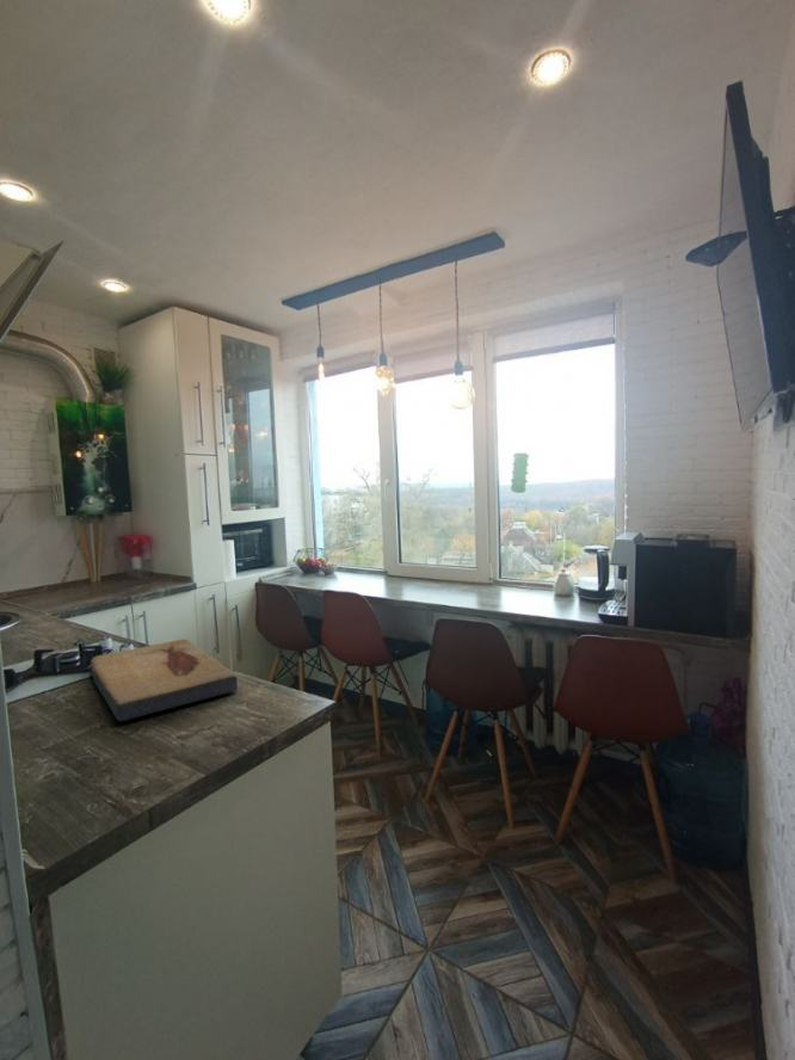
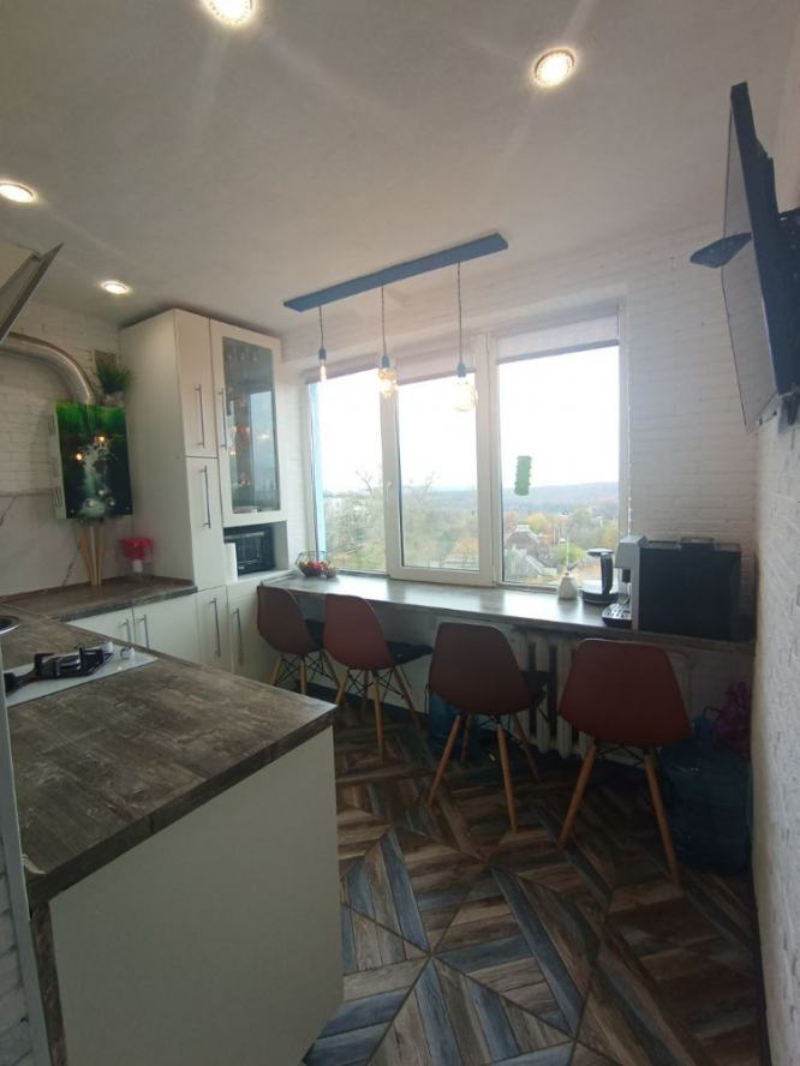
- fish fossil [90,637,239,722]
